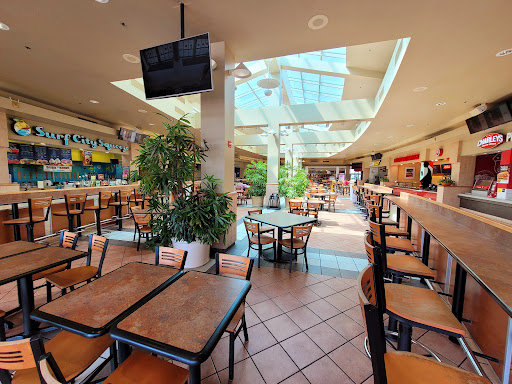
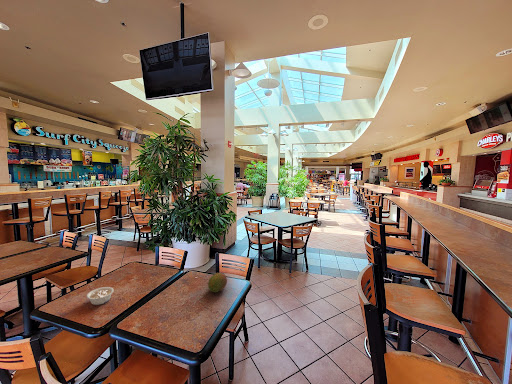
+ legume [86,286,115,306]
+ fruit [207,272,228,293]
